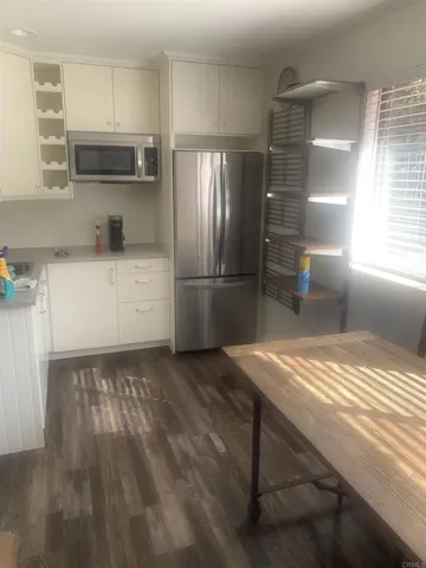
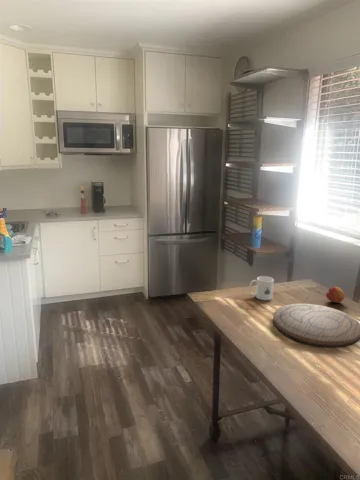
+ fruit [325,286,345,304]
+ cutting board [272,303,360,349]
+ mug [248,275,275,301]
